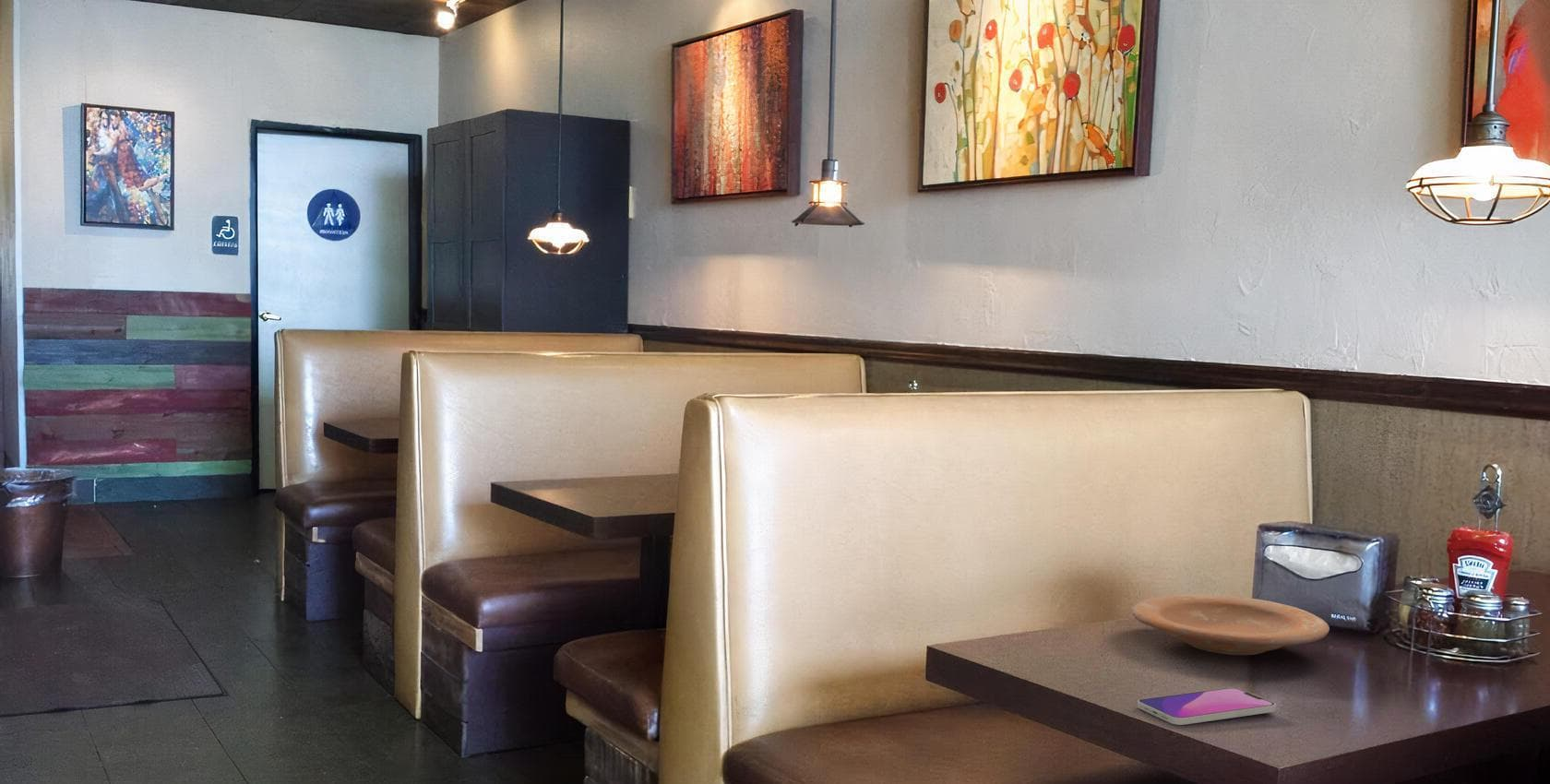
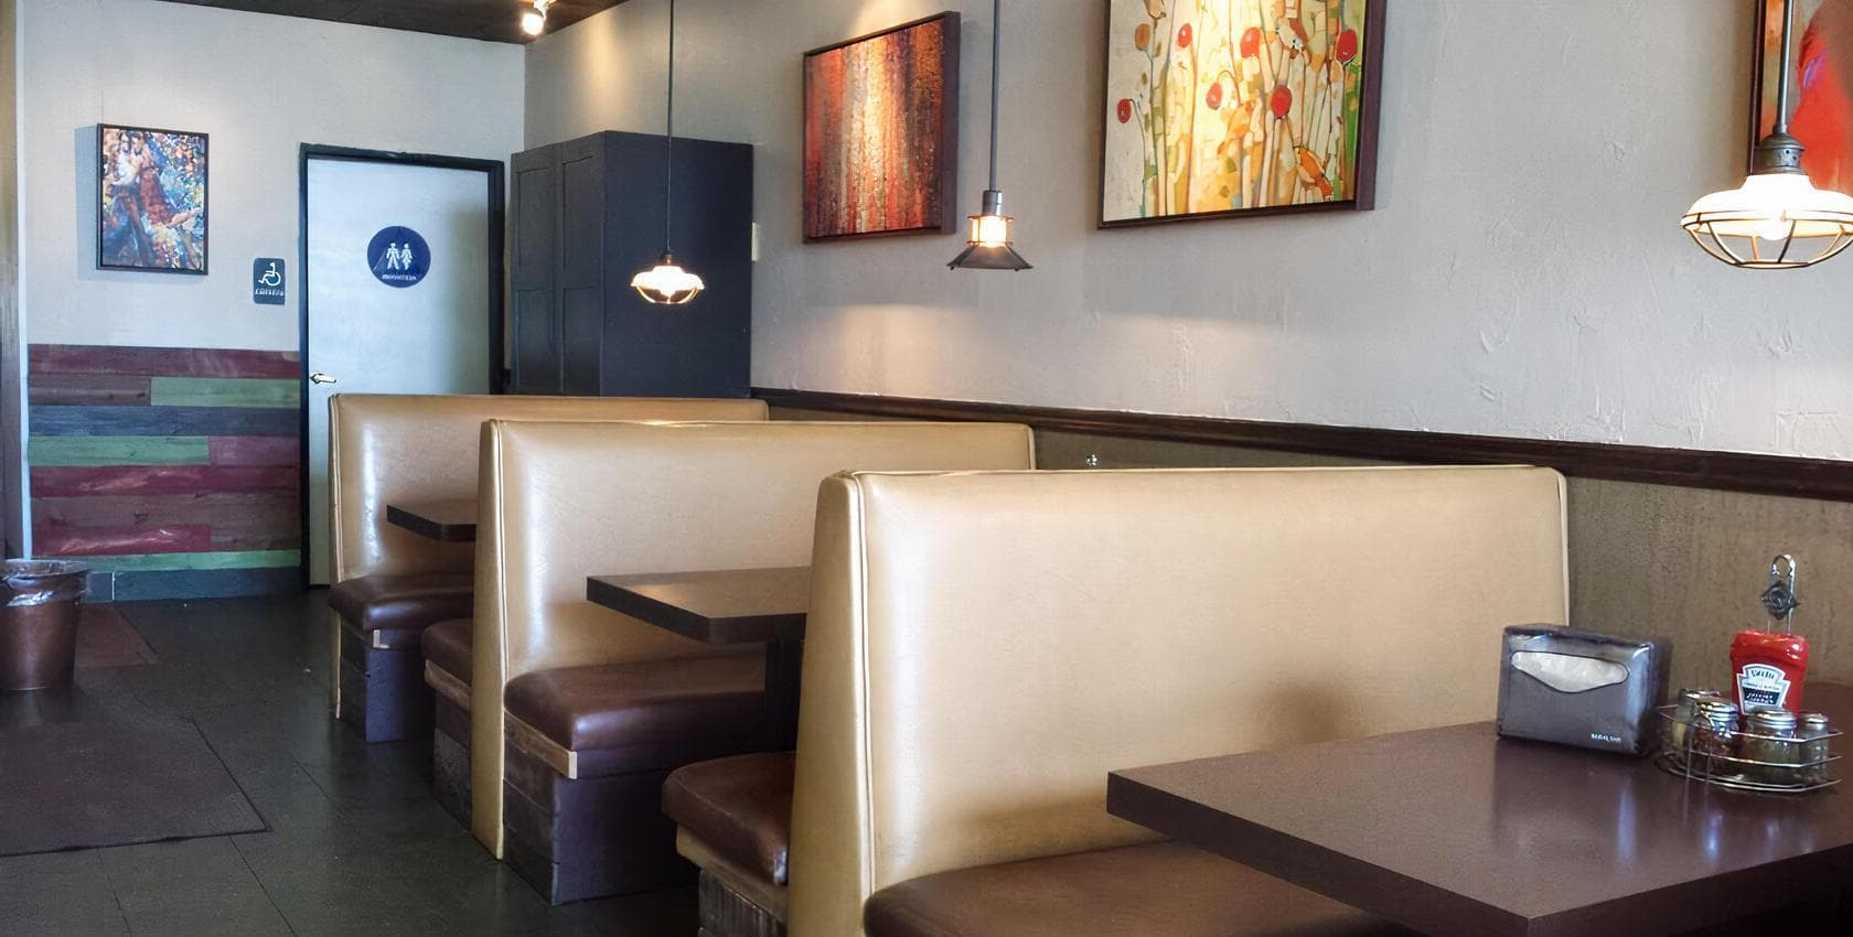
- smartphone [1137,686,1276,726]
- plate [1131,594,1330,656]
